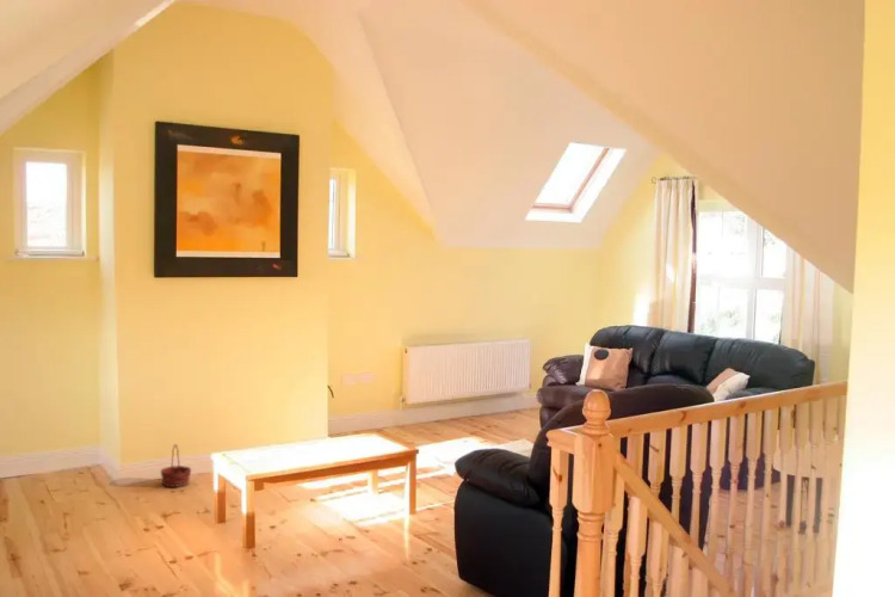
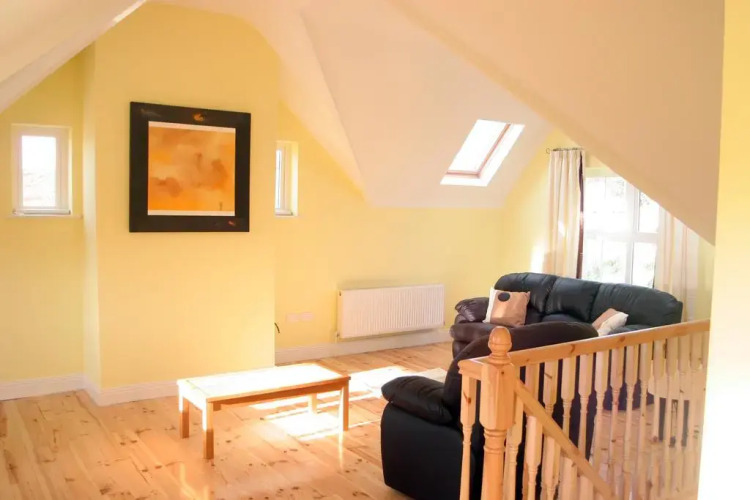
- basket [159,443,192,488]
